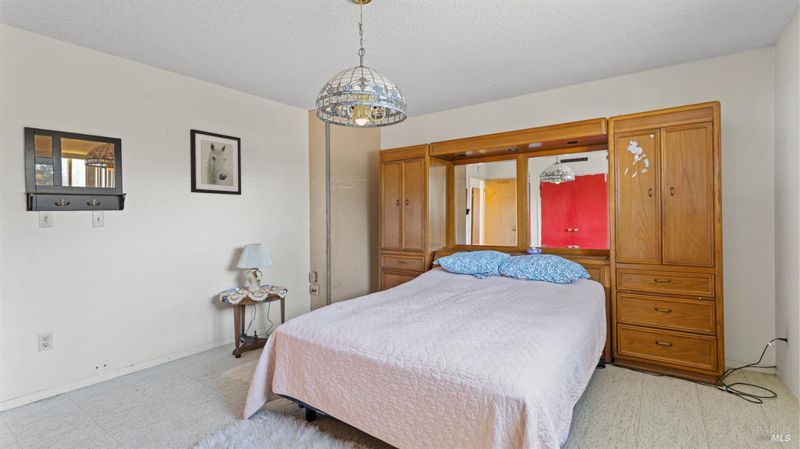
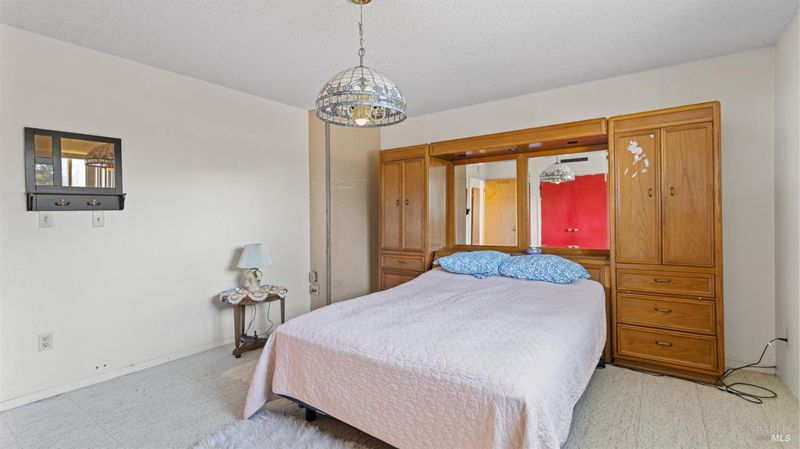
- wall art [189,128,242,196]
